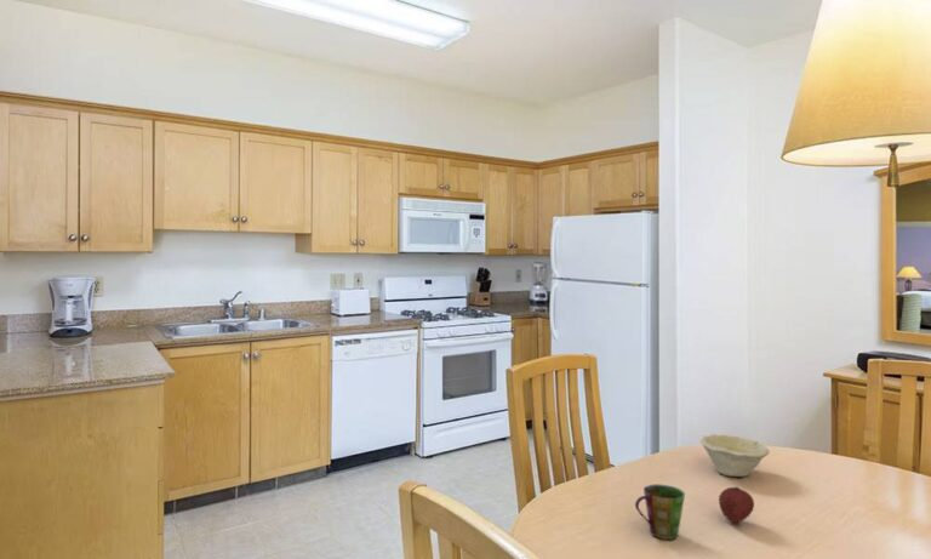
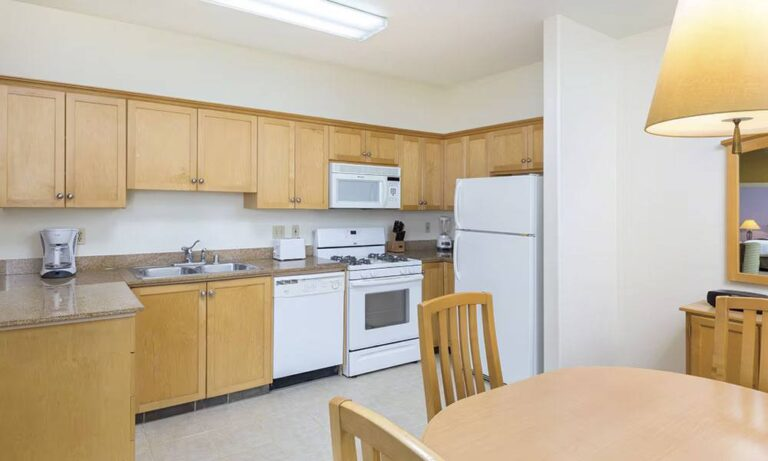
- fruit [718,486,755,524]
- cup [634,484,686,541]
- bowl [699,433,771,478]
